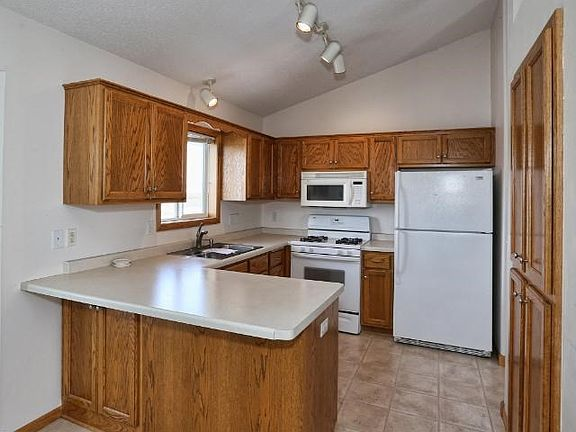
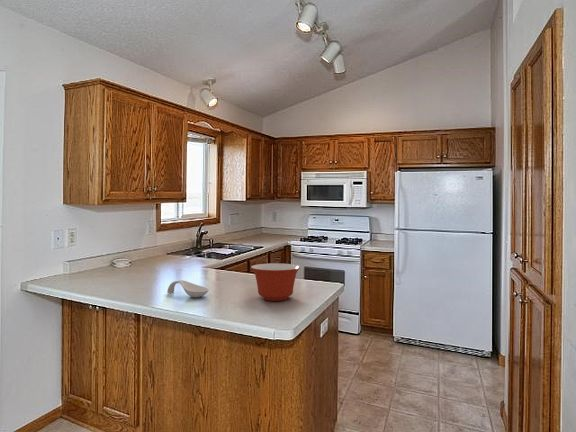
+ mixing bowl [250,262,301,302]
+ spoon rest [166,279,210,298]
